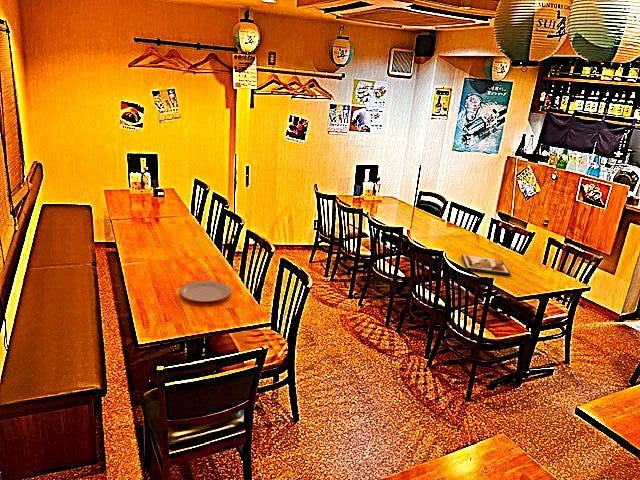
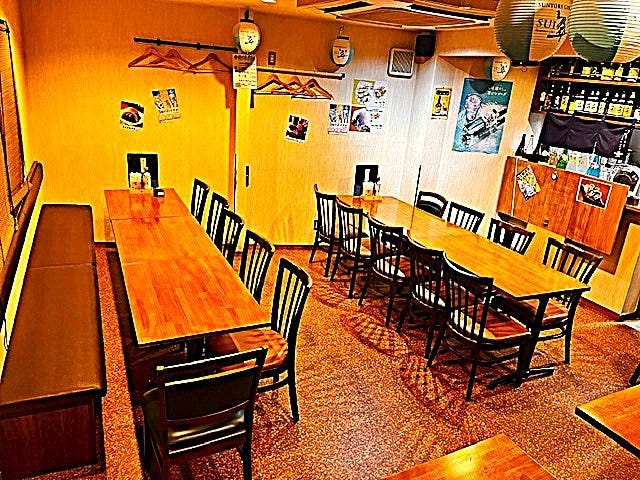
- plate [179,280,232,303]
- dinner plate [461,253,511,277]
